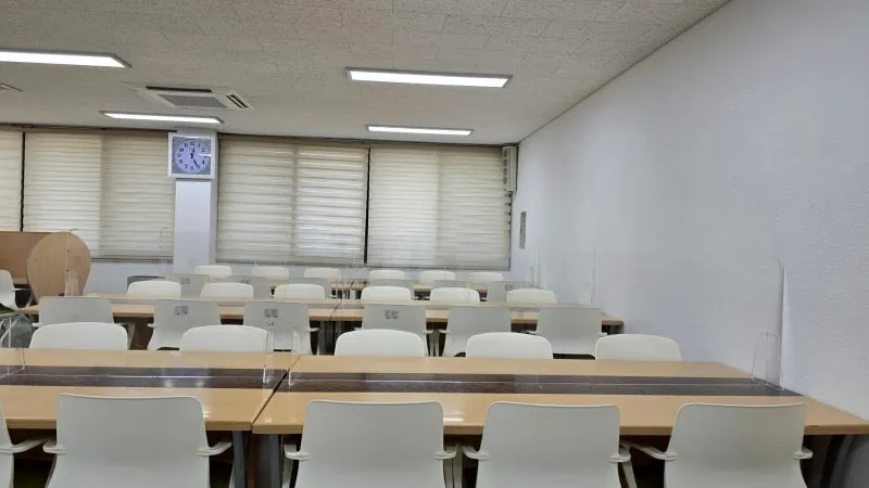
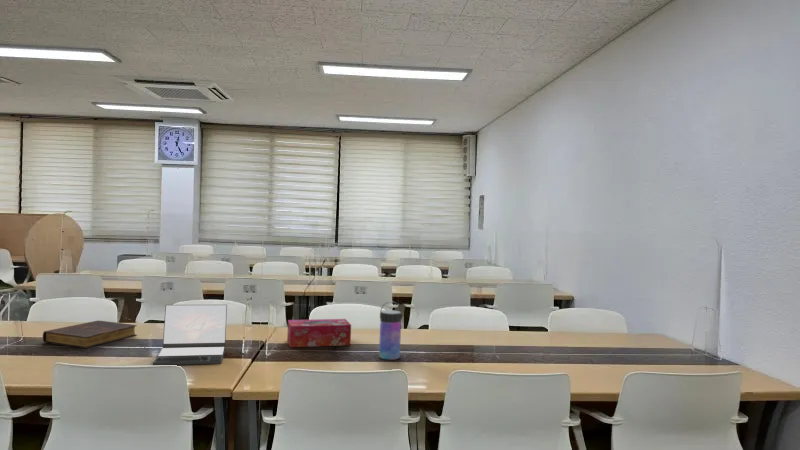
+ book [42,319,138,349]
+ laptop [152,304,228,366]
+ water bottle [378,300,403,360]
+ tissue box [286,318,352,348]
